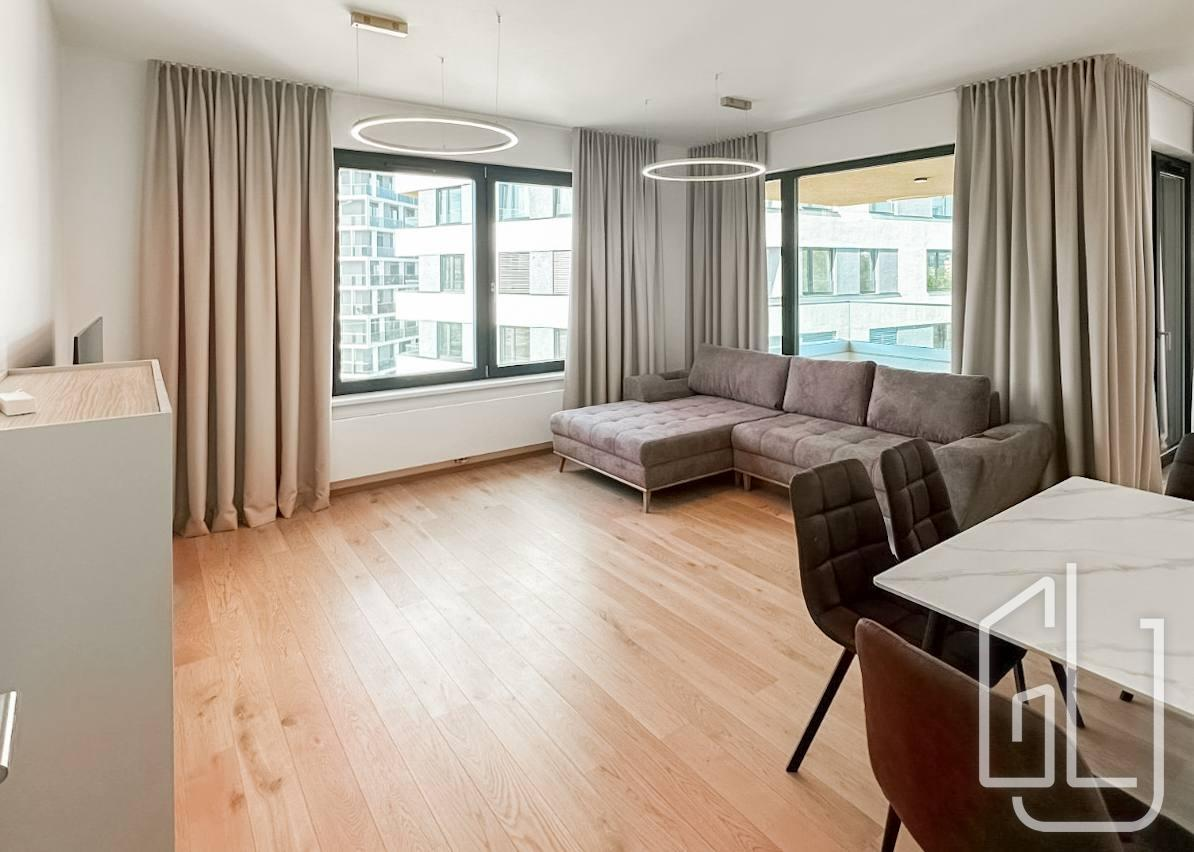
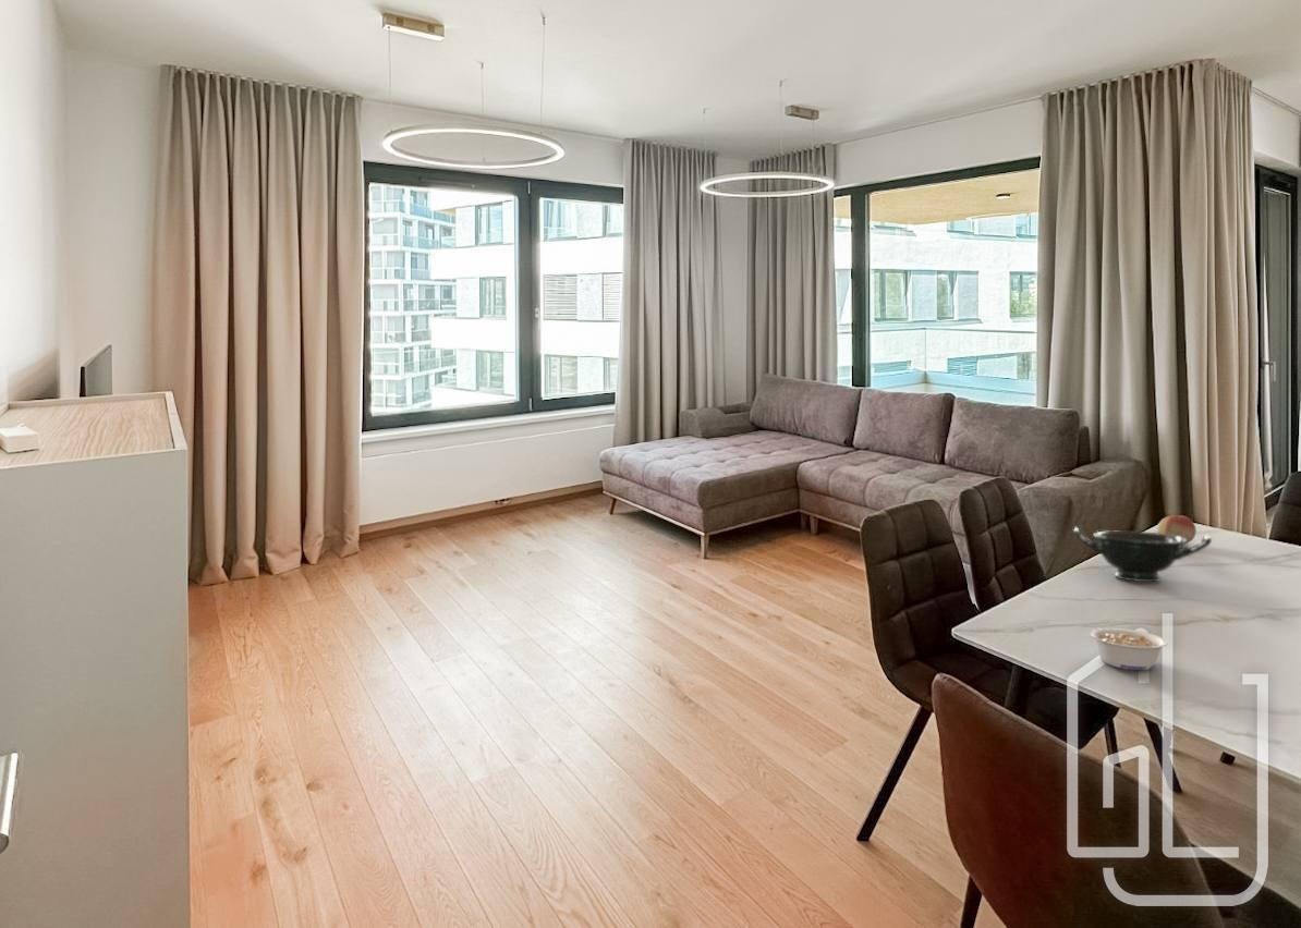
+ fruit [1156,514,1197,546]
+ bowl [1072,526,1213,583]
+ legume [1089,627,1169,671]
